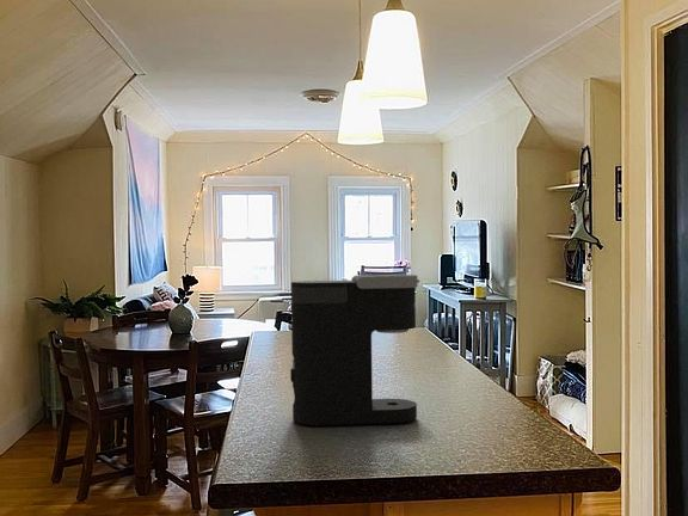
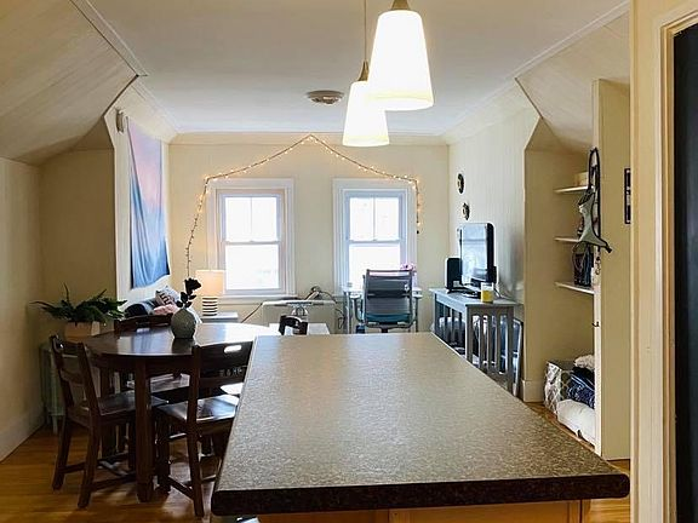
- coffee maker [289,274,420,426]
